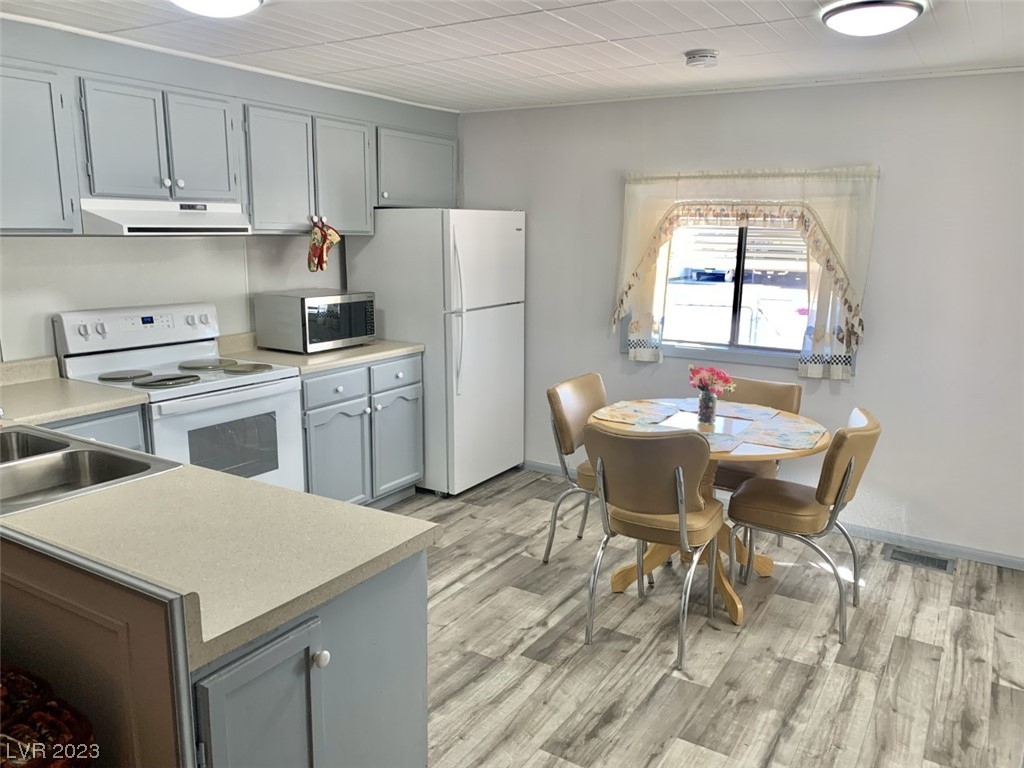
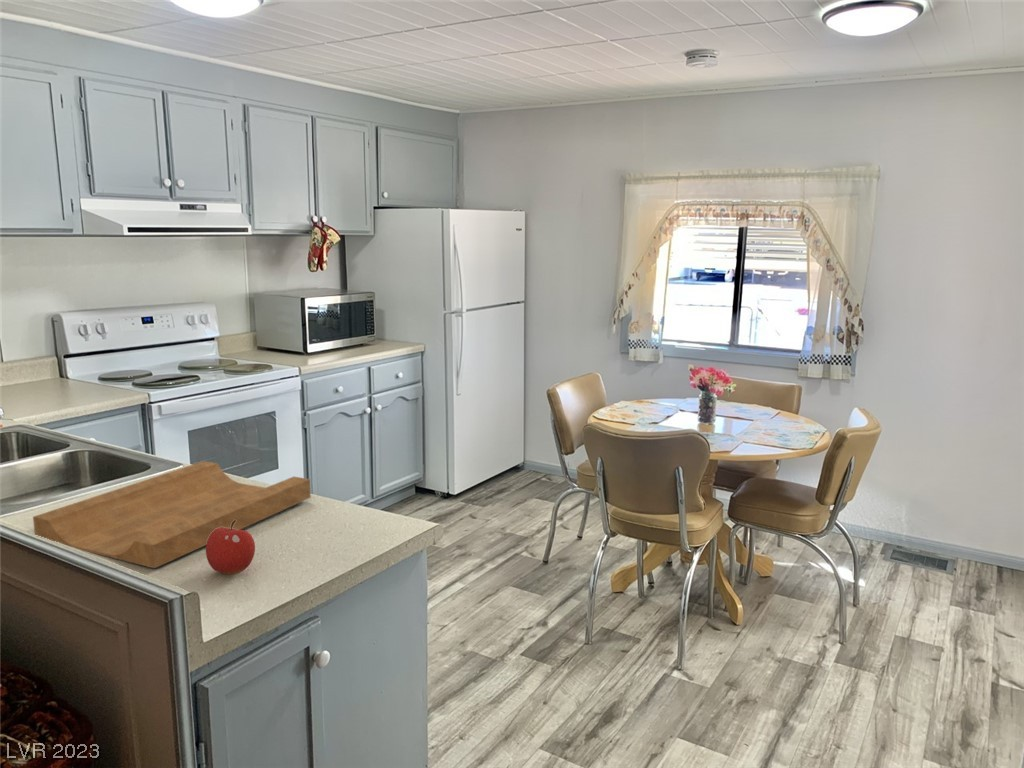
+ cutting board [32,460,312,569]
+ fruit [205,520,256,576]
